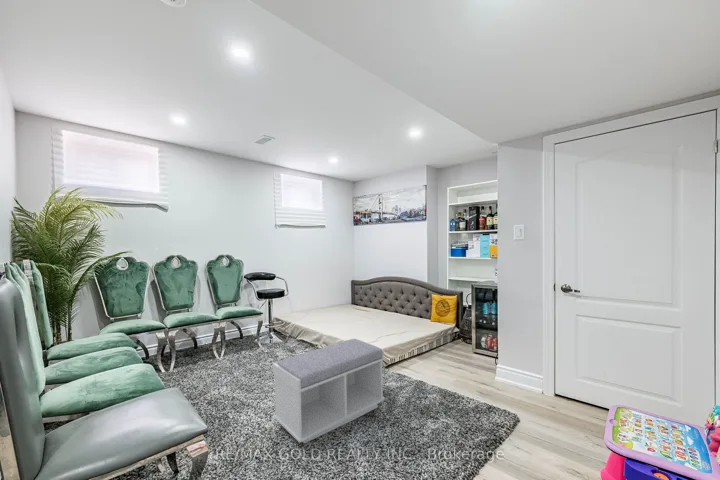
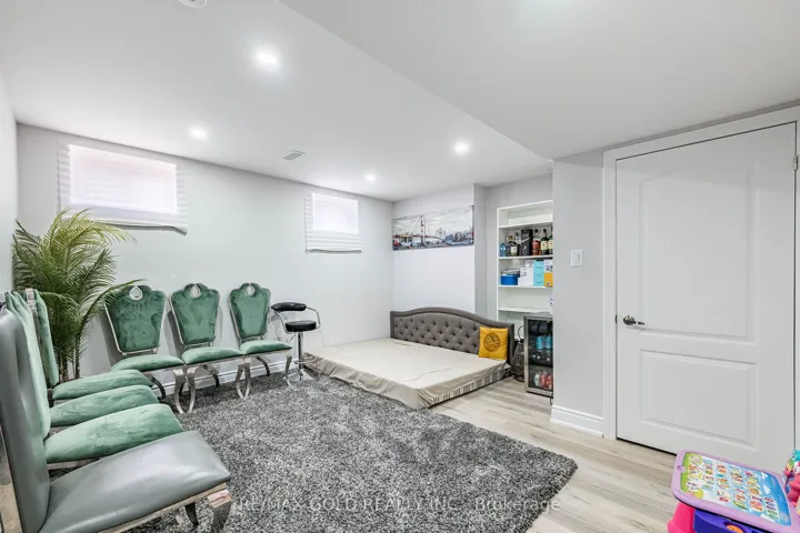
- bench [272,338,386,444]
